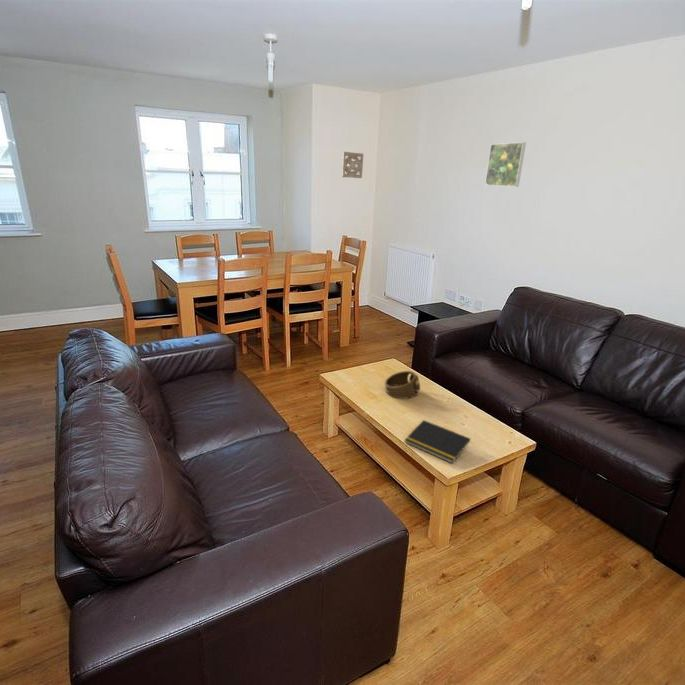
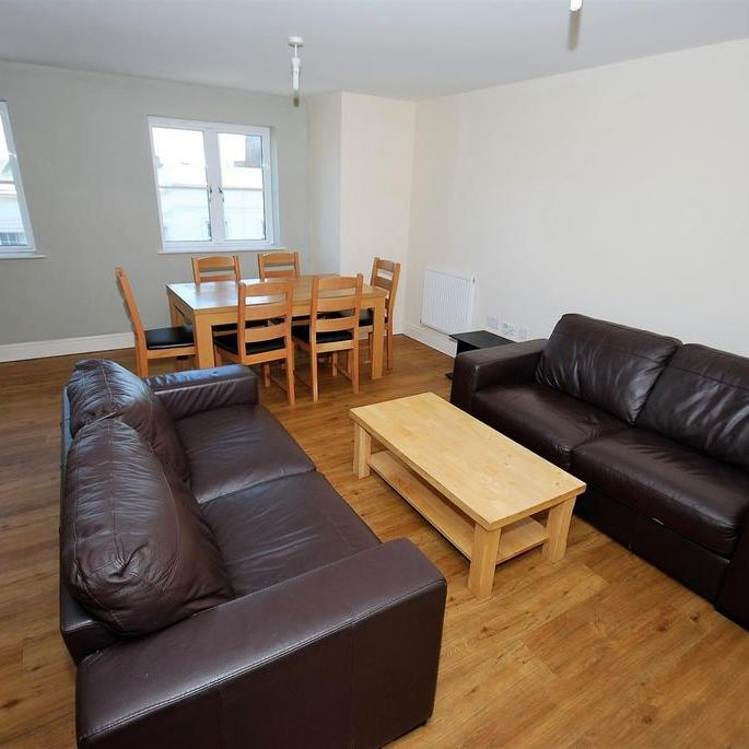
- wall ornament [341,151,364,179]
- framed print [484,141,527,188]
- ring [384,370,421,400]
- notepad [404,419,471,464]
